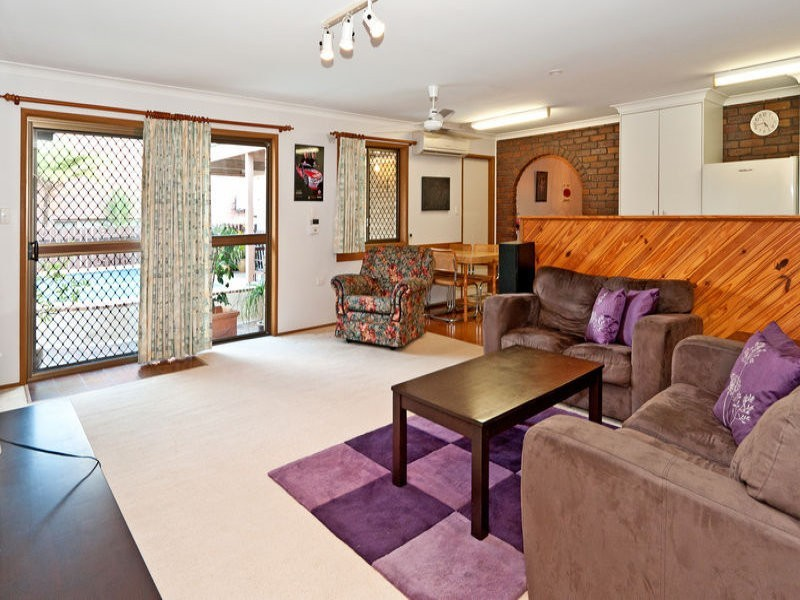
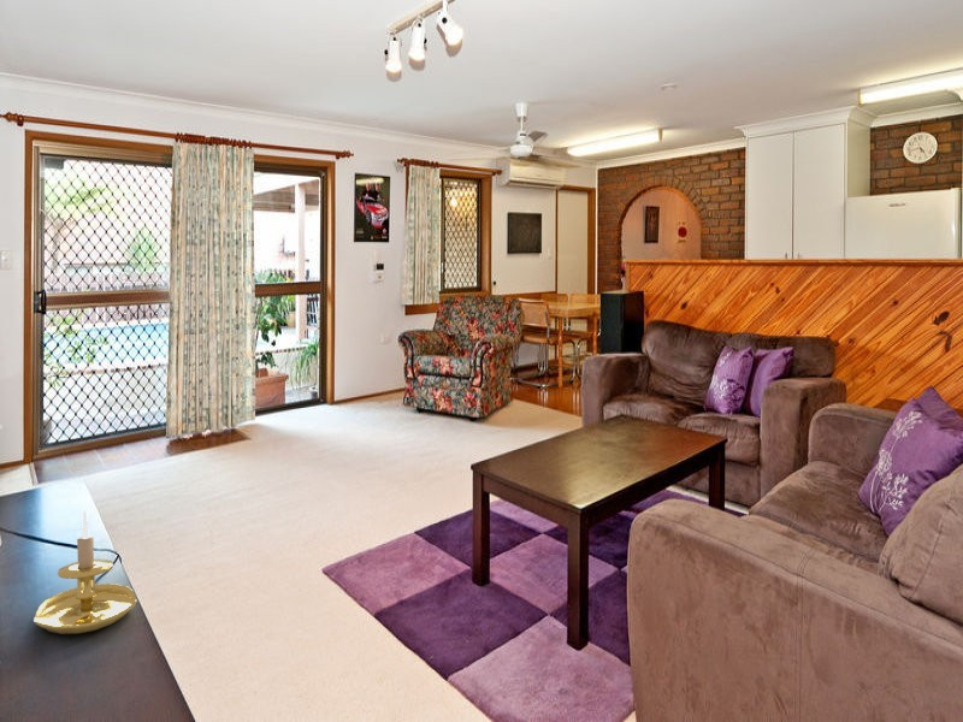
+ candle holder [33,509,137,635]
